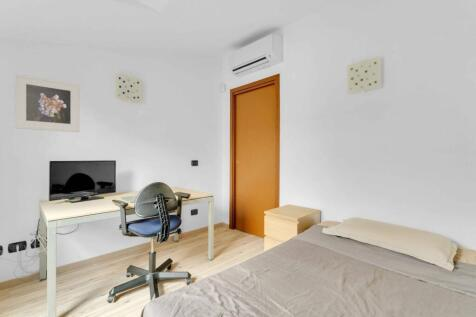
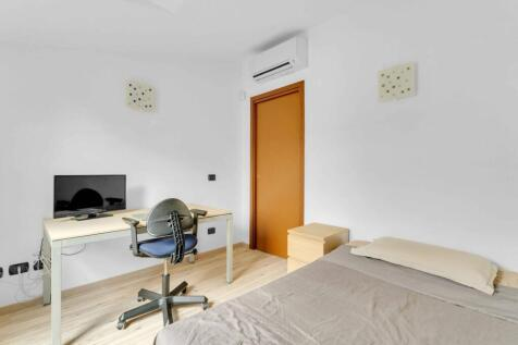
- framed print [14,73,81,133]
